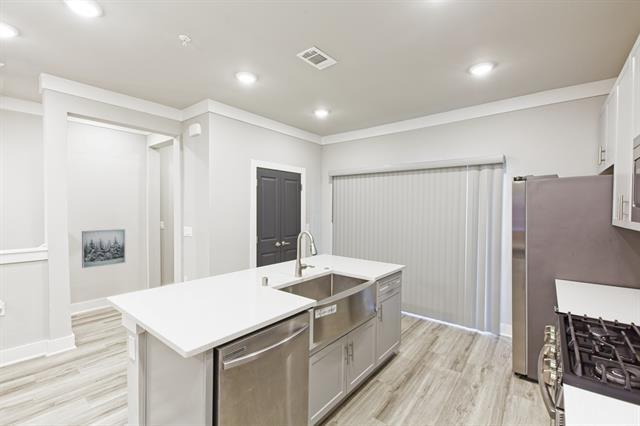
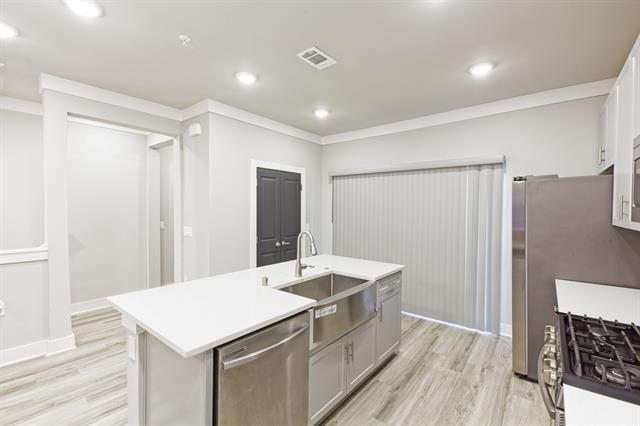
- wall art [81,228,126,269]
